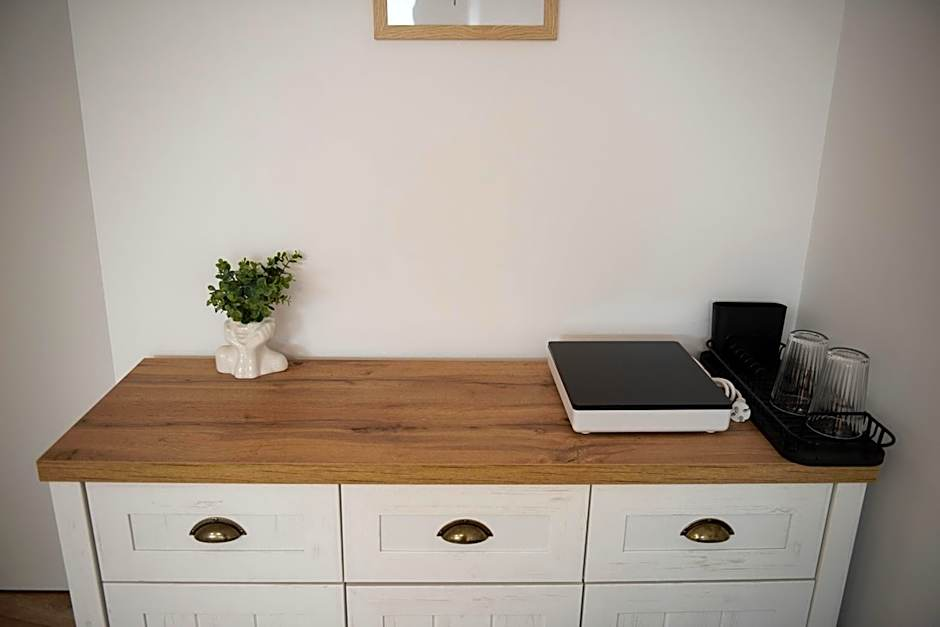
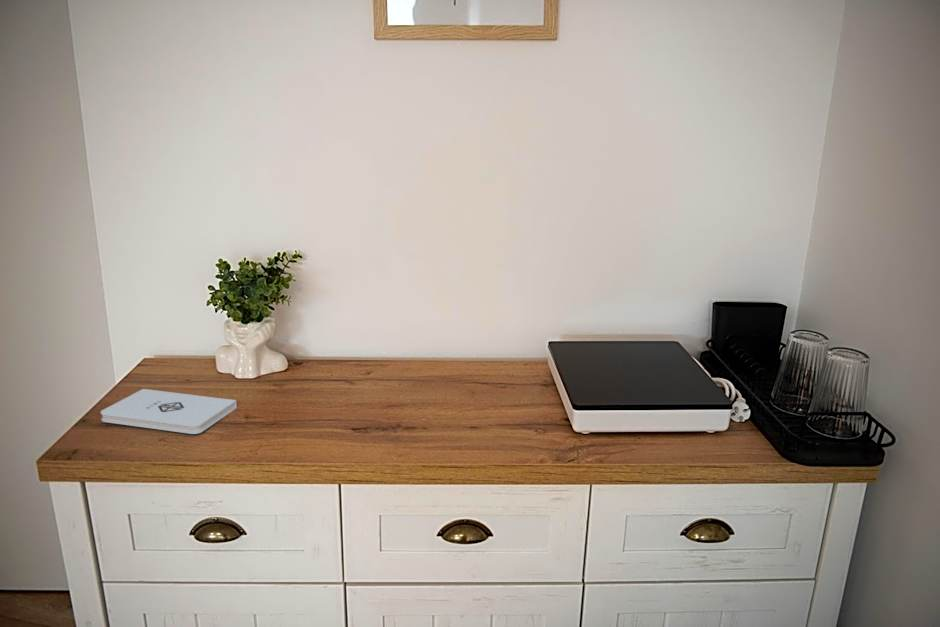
+ notepad [100,388,238,435]
